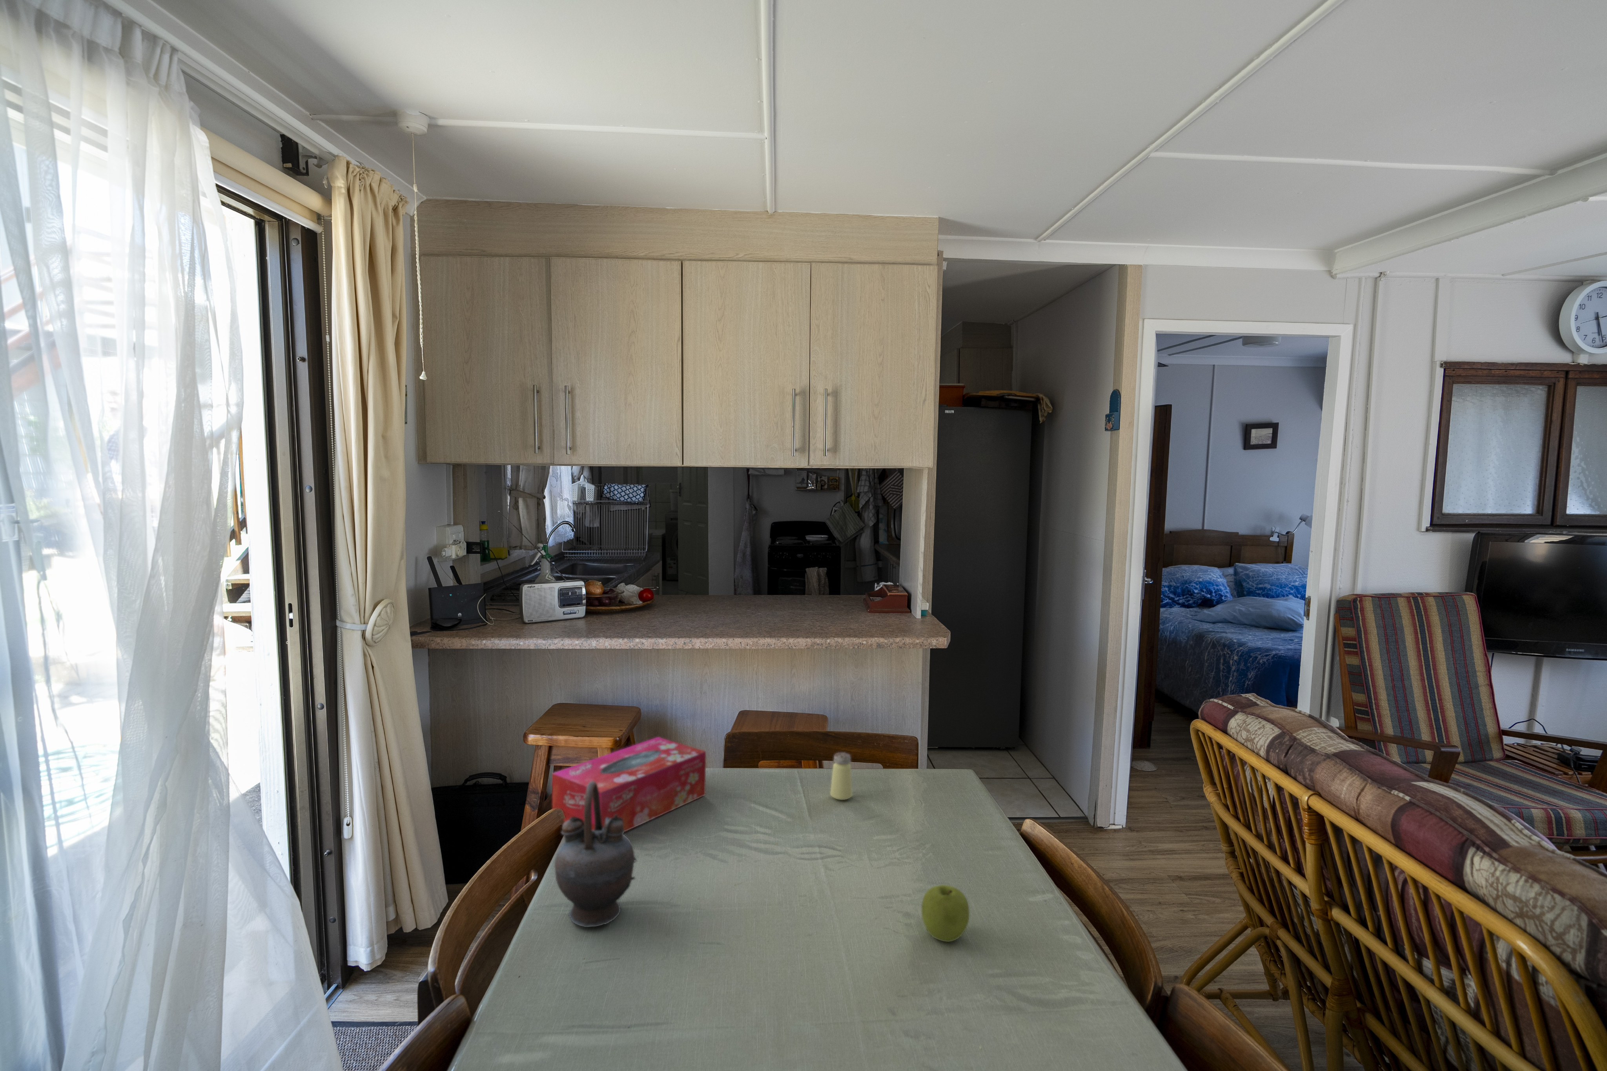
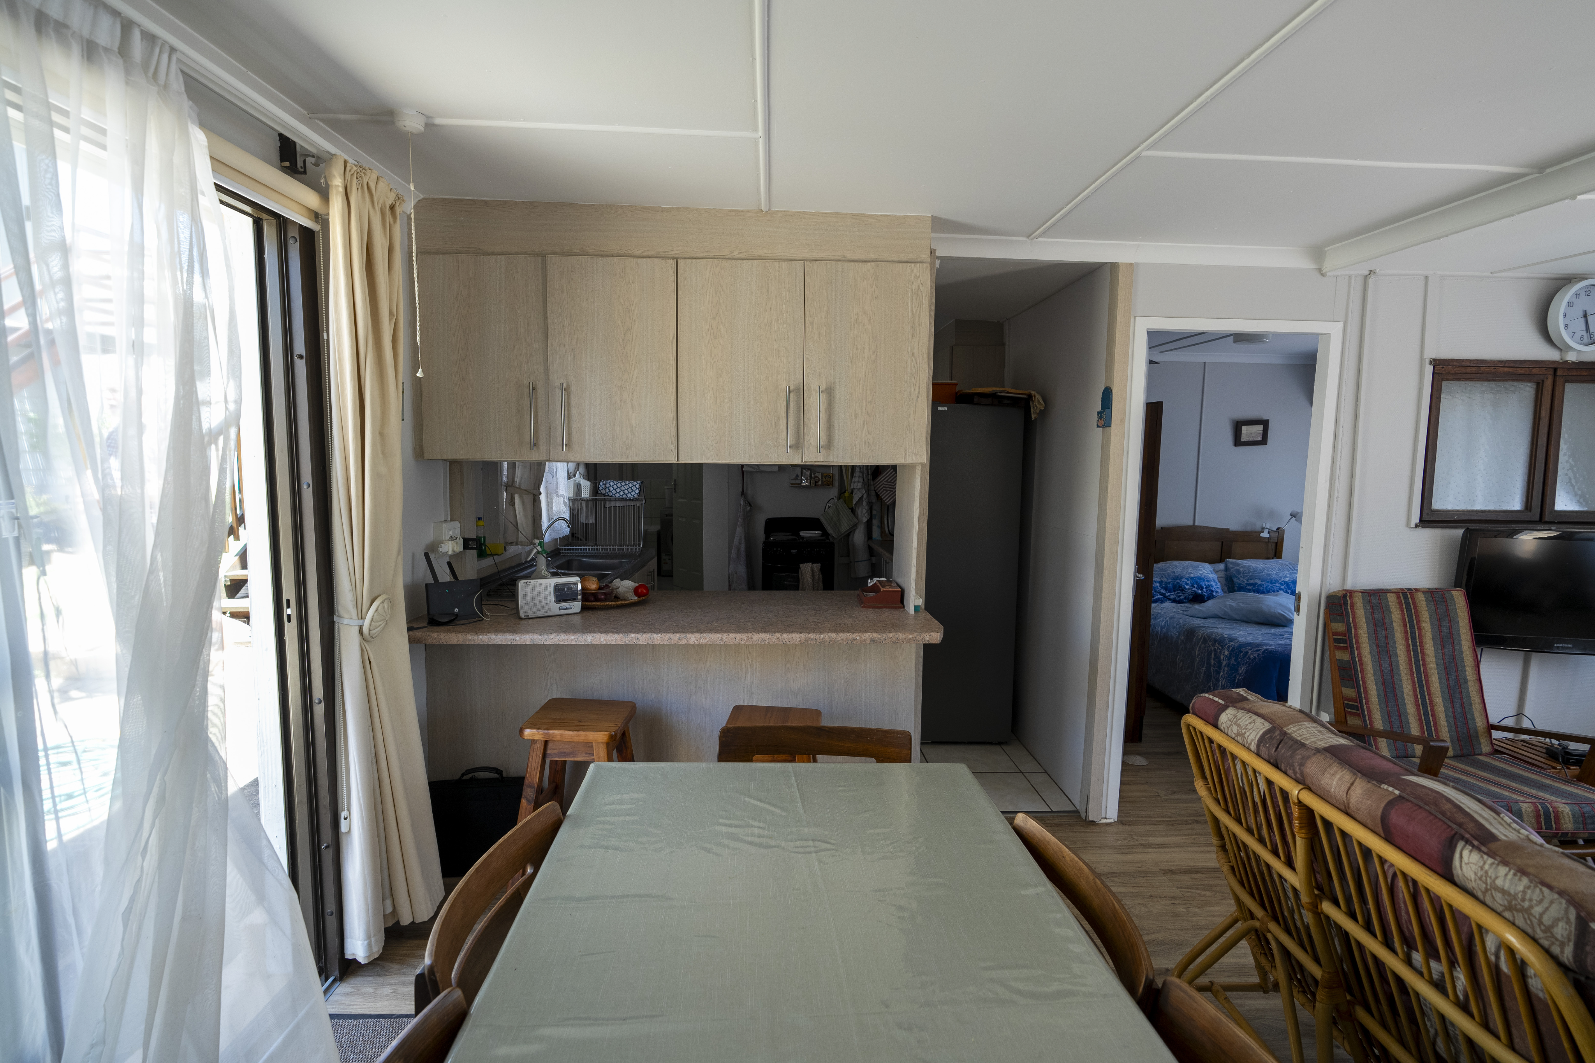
- tissue box [551,736,707,833]
- teapot [554,782,637,928]
- fruit [921,885,970,942]
- saltshaker [830,752,853,801]
